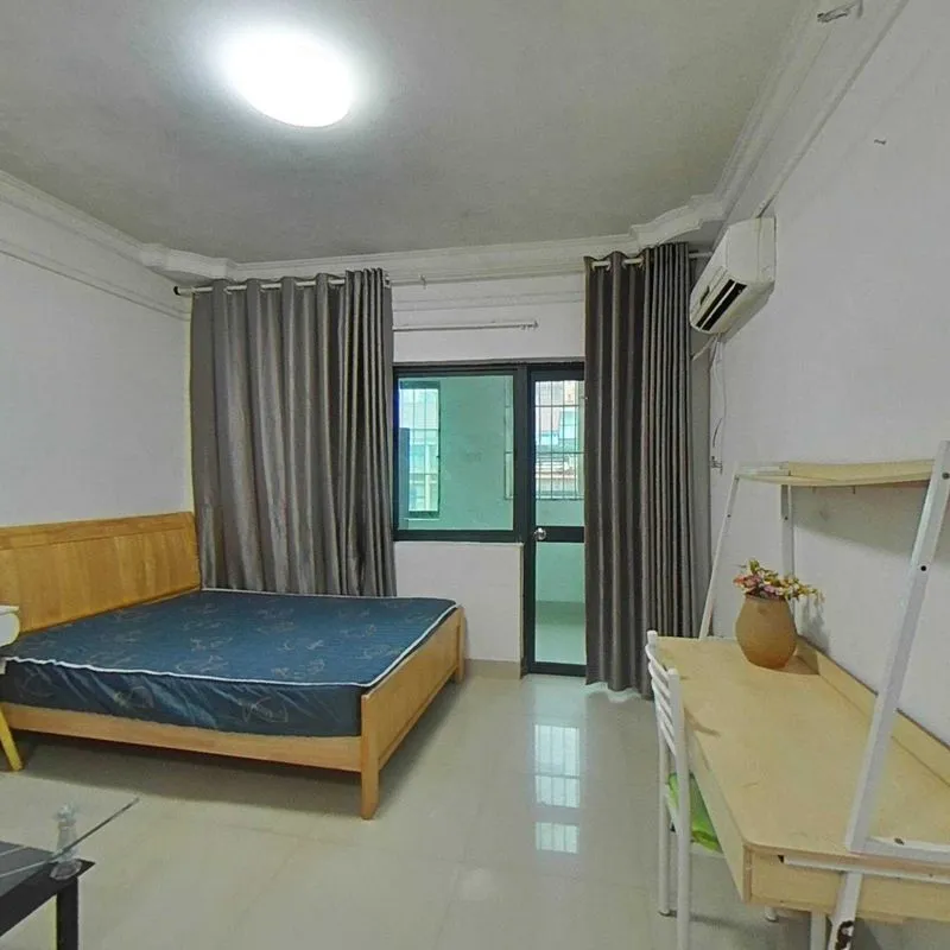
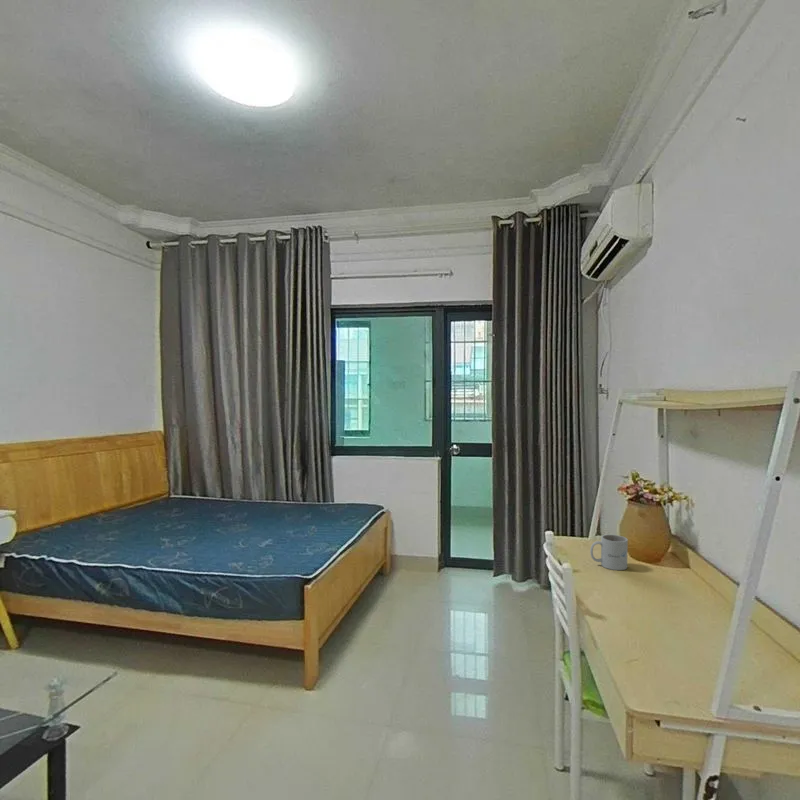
+ mug [589,534,629,571]
